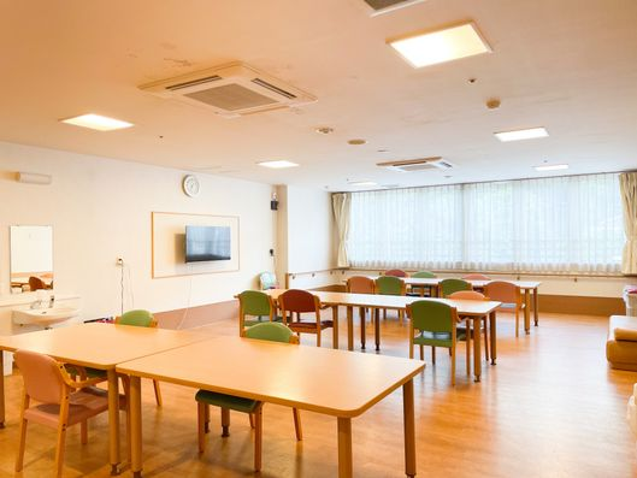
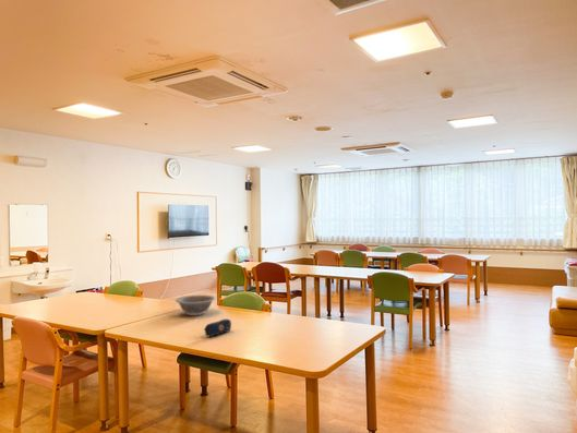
+ decorative bowl [175,294,216,316]
+ pencil case [203,318,232,338]
